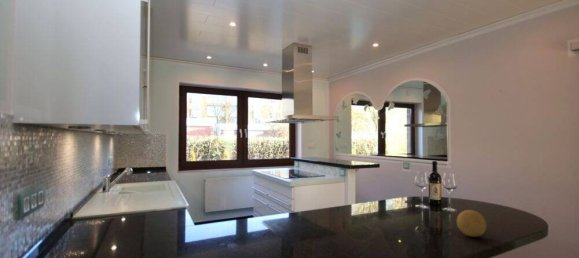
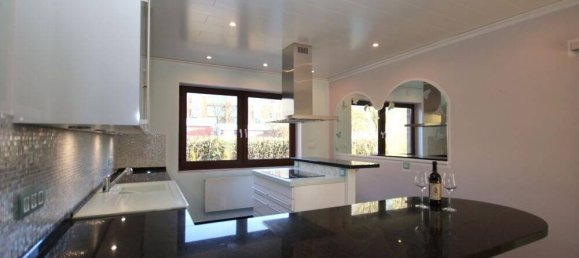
- fruit [456,209,488,238]
